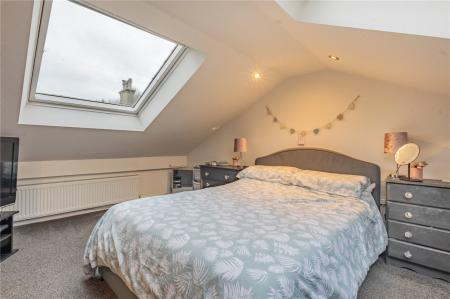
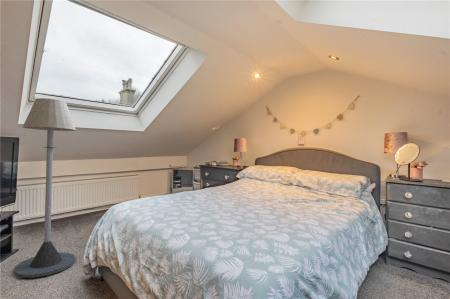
+ floor lamp [13,97,77,279]
